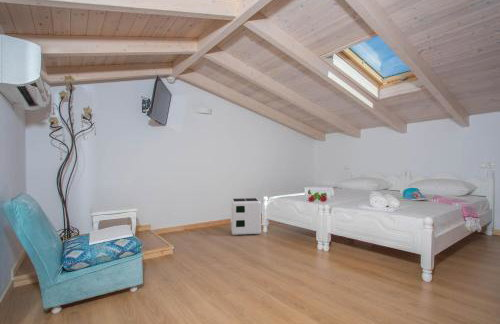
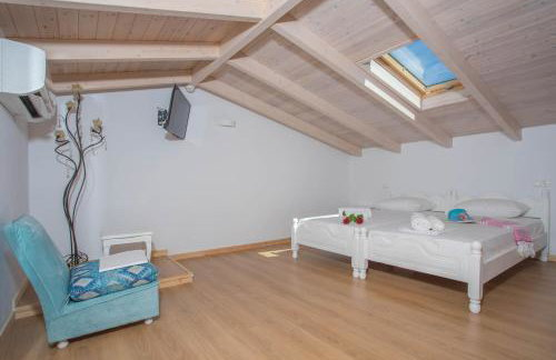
- air purifier [230,197,262,236]
